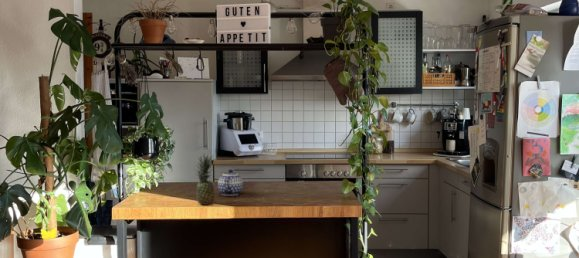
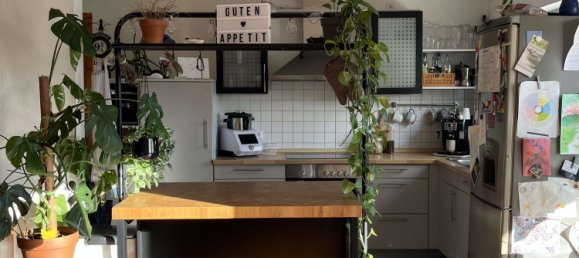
- teapot [217,168,244,197]
- fruit [193,153,216,206]
